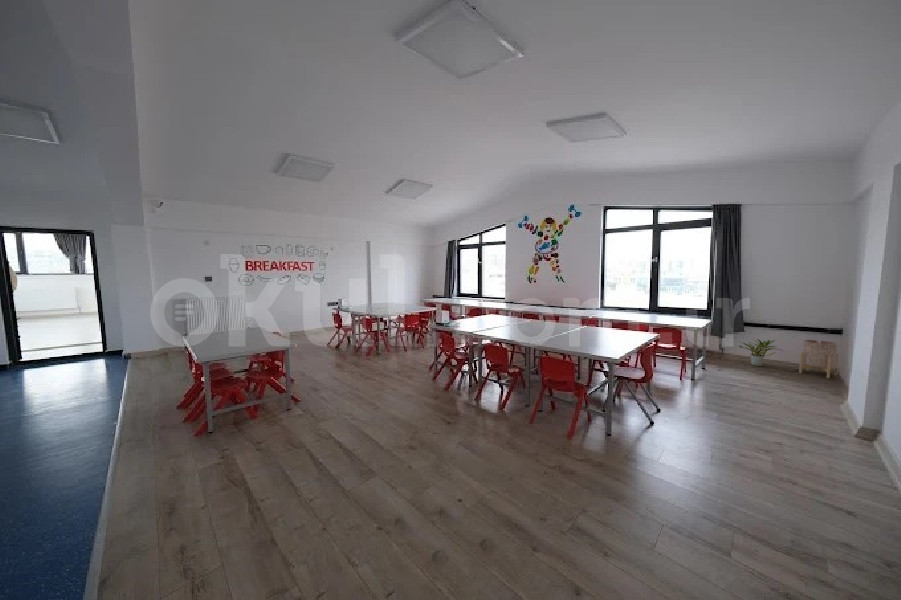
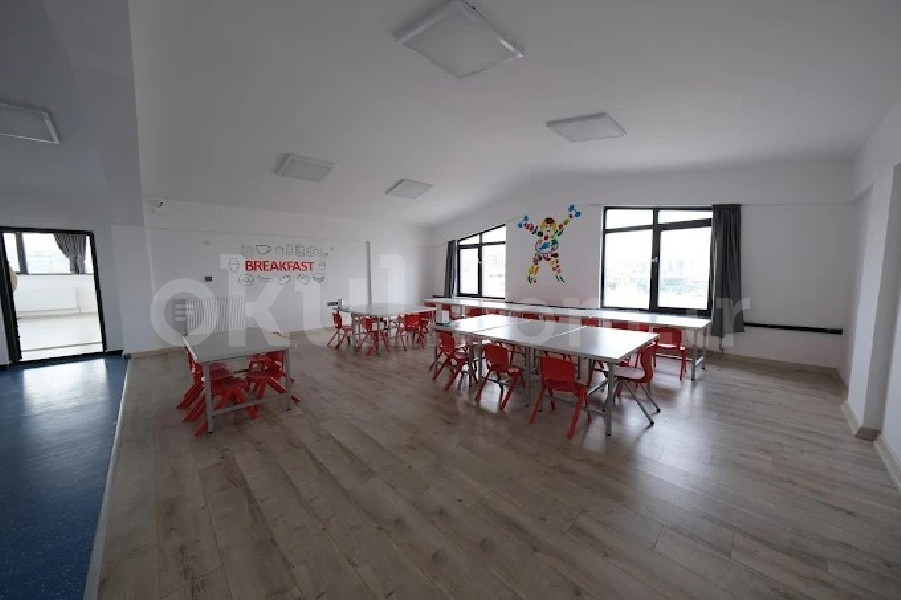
- planter [798,339,840,379]
- potted plant [738,338,784,367]
